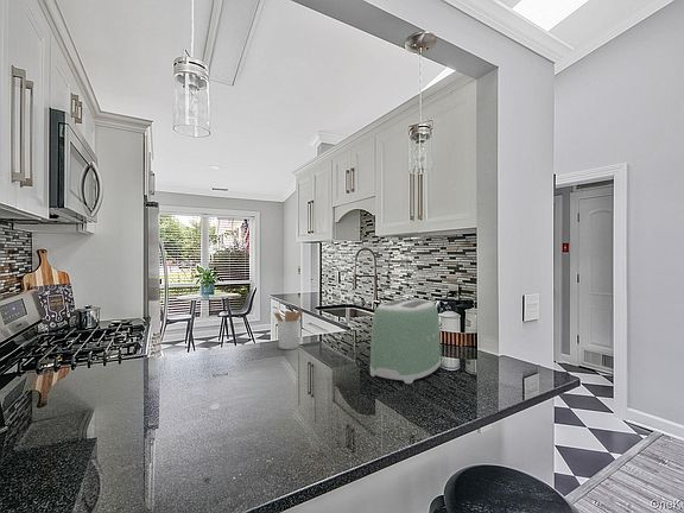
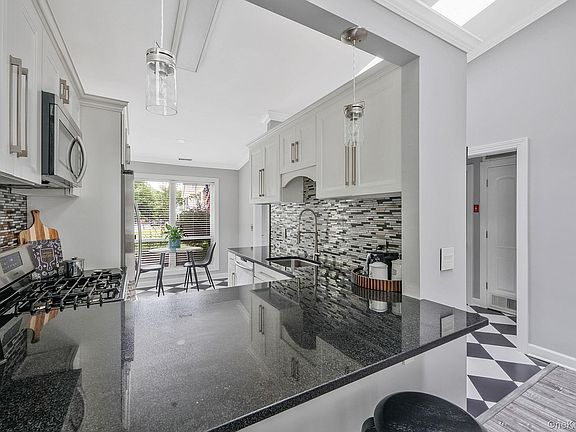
- utensil holder [273,305,304,350]
- toaster [369,299,442,385]
